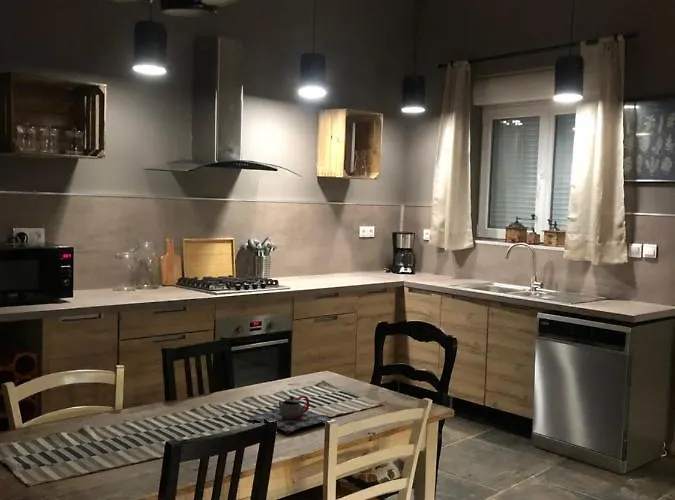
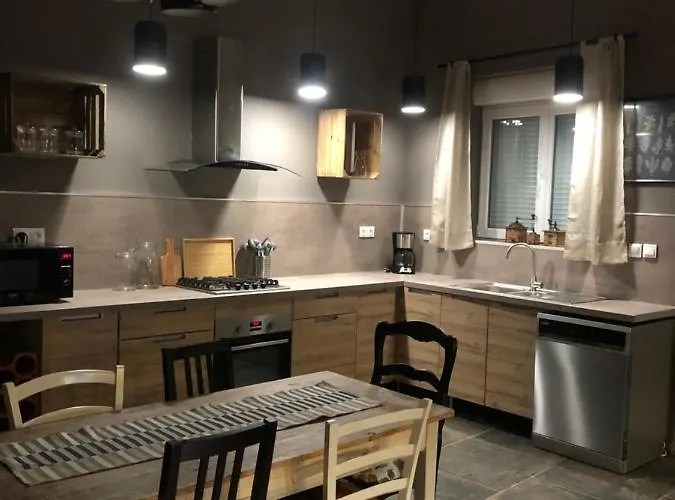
- teapot [248,395,332,435]
